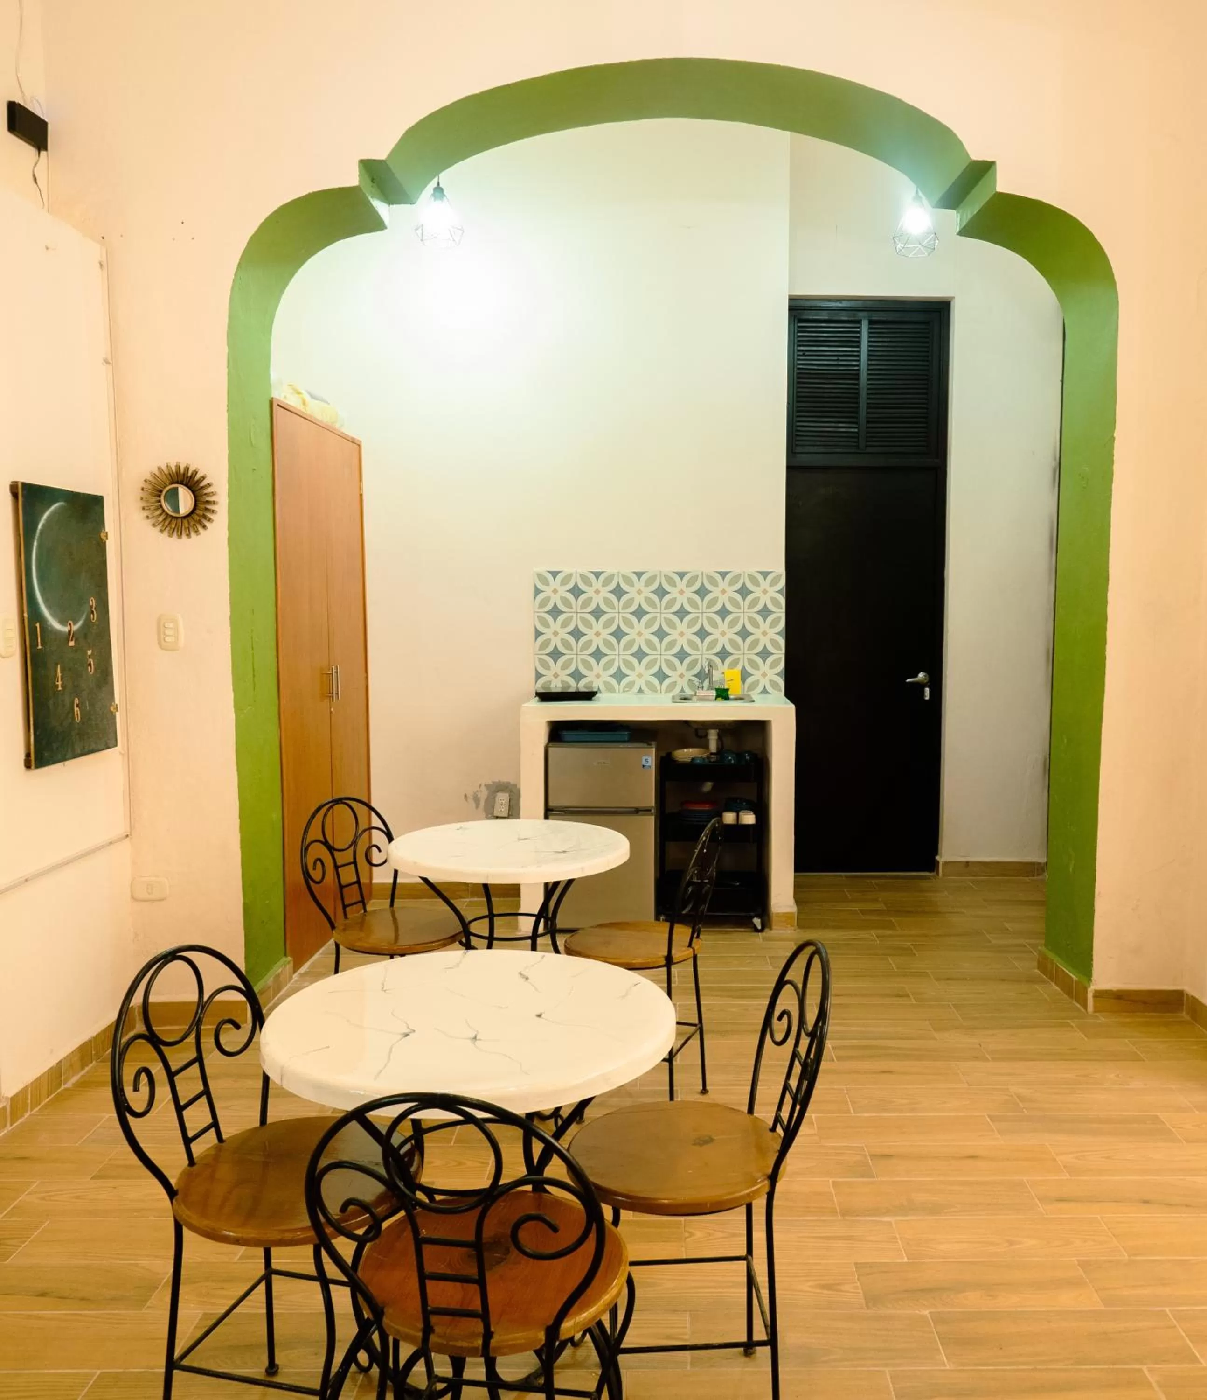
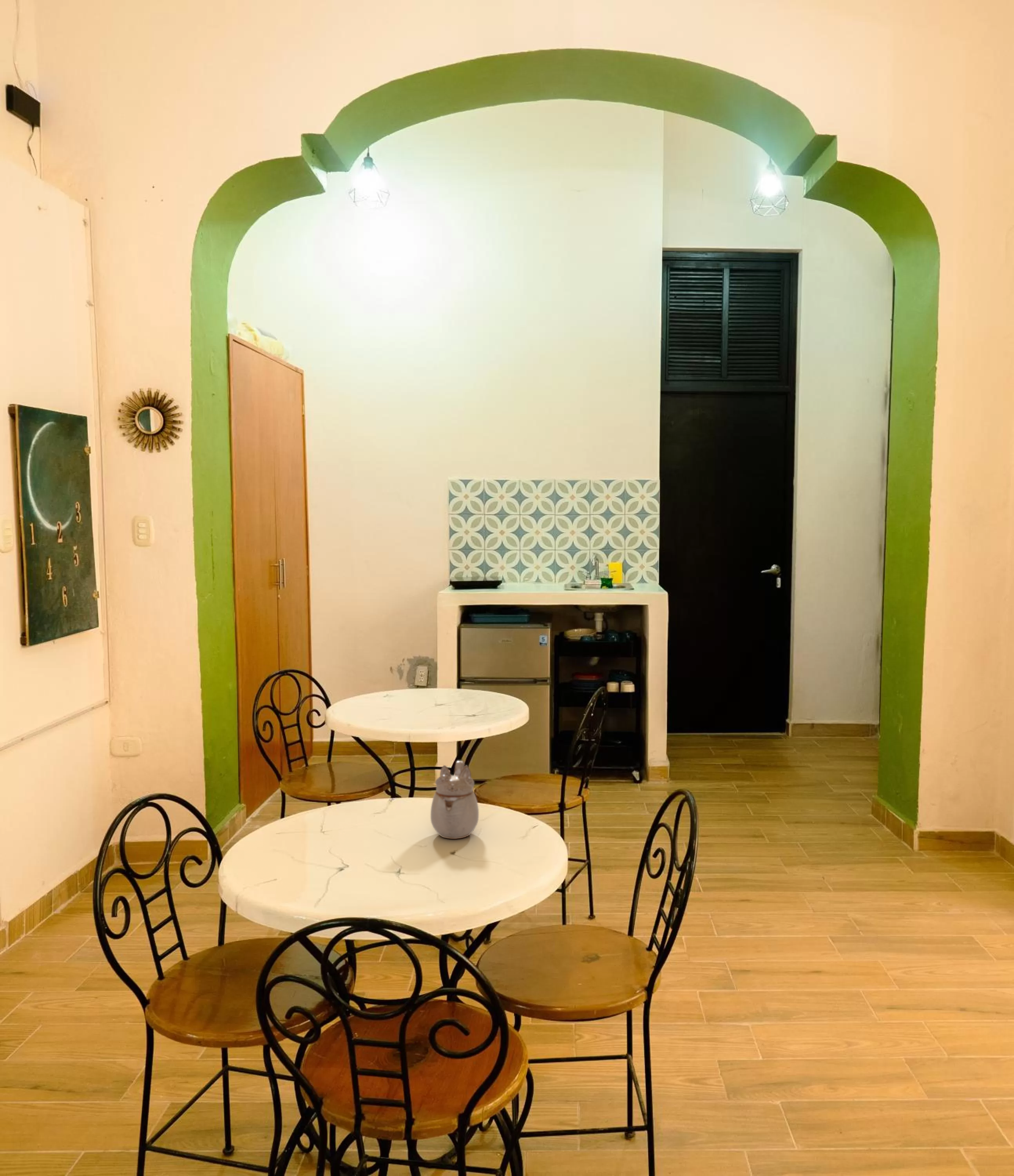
+ teapot [430,760,479,839]
